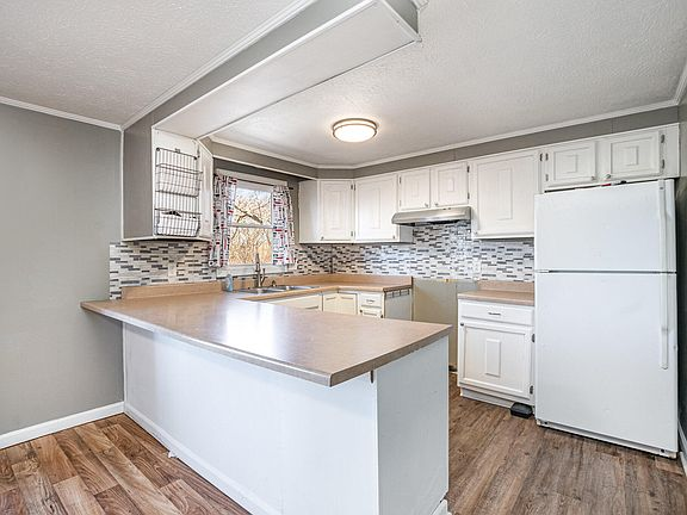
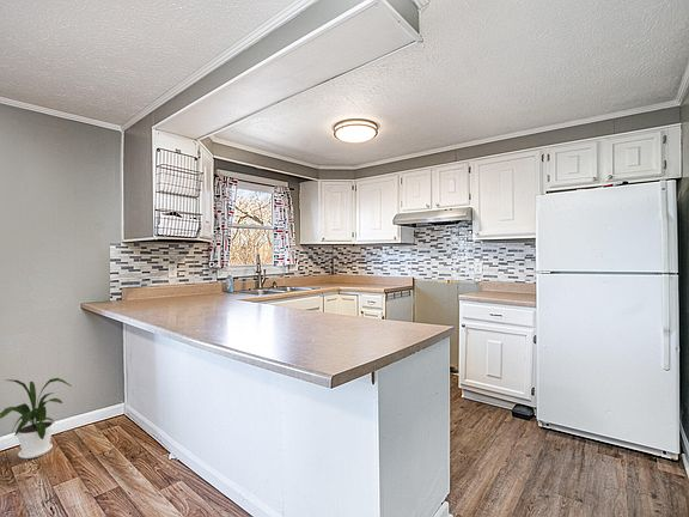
+ house plant [0,377,73,460]
